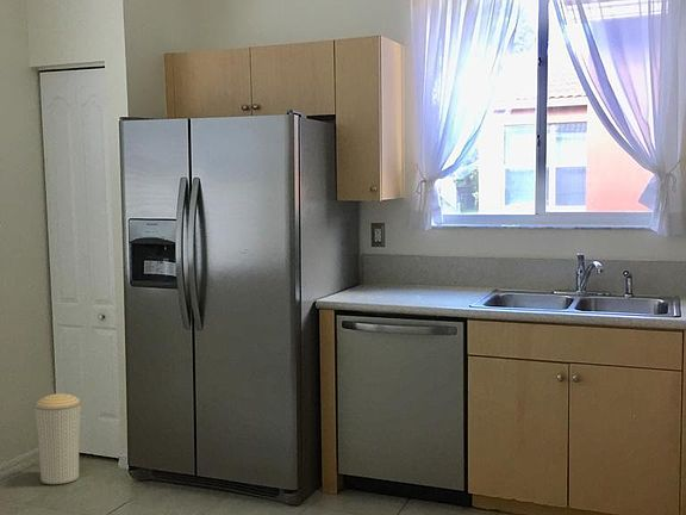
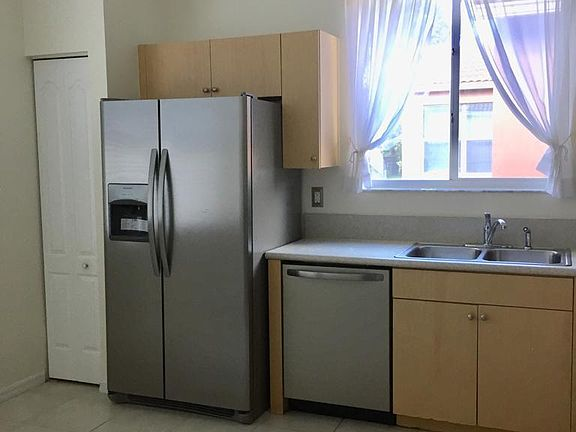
- trash can [32,392,83,485]
